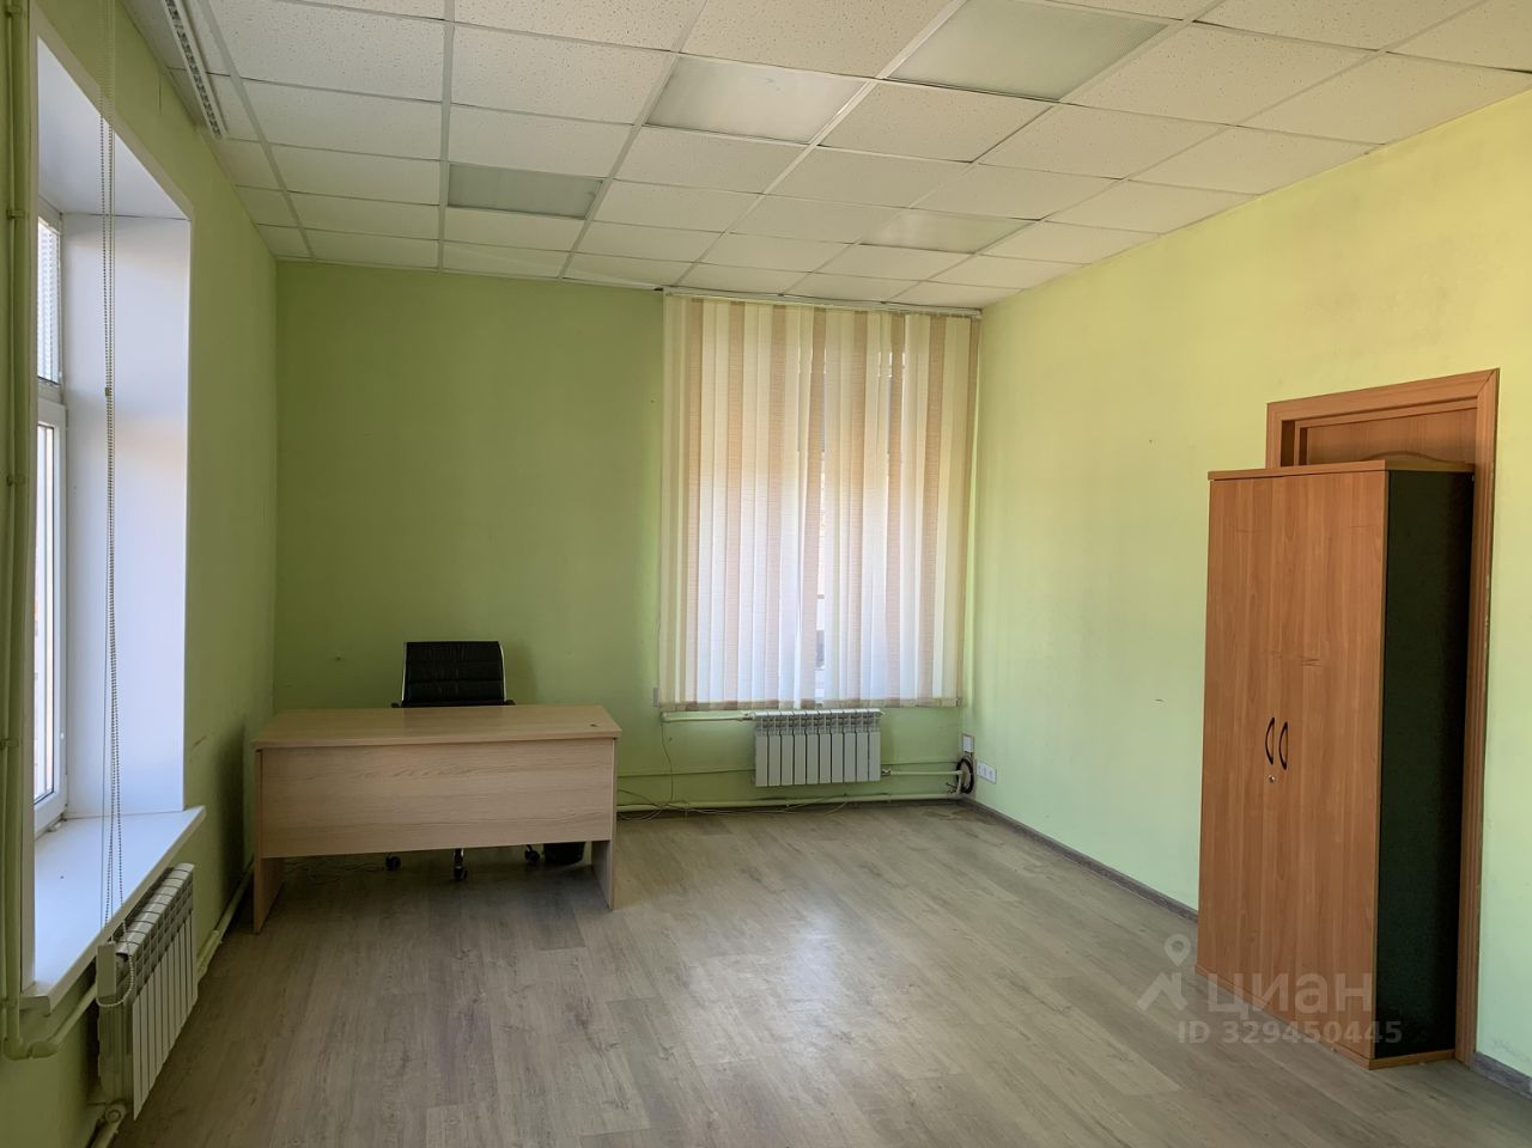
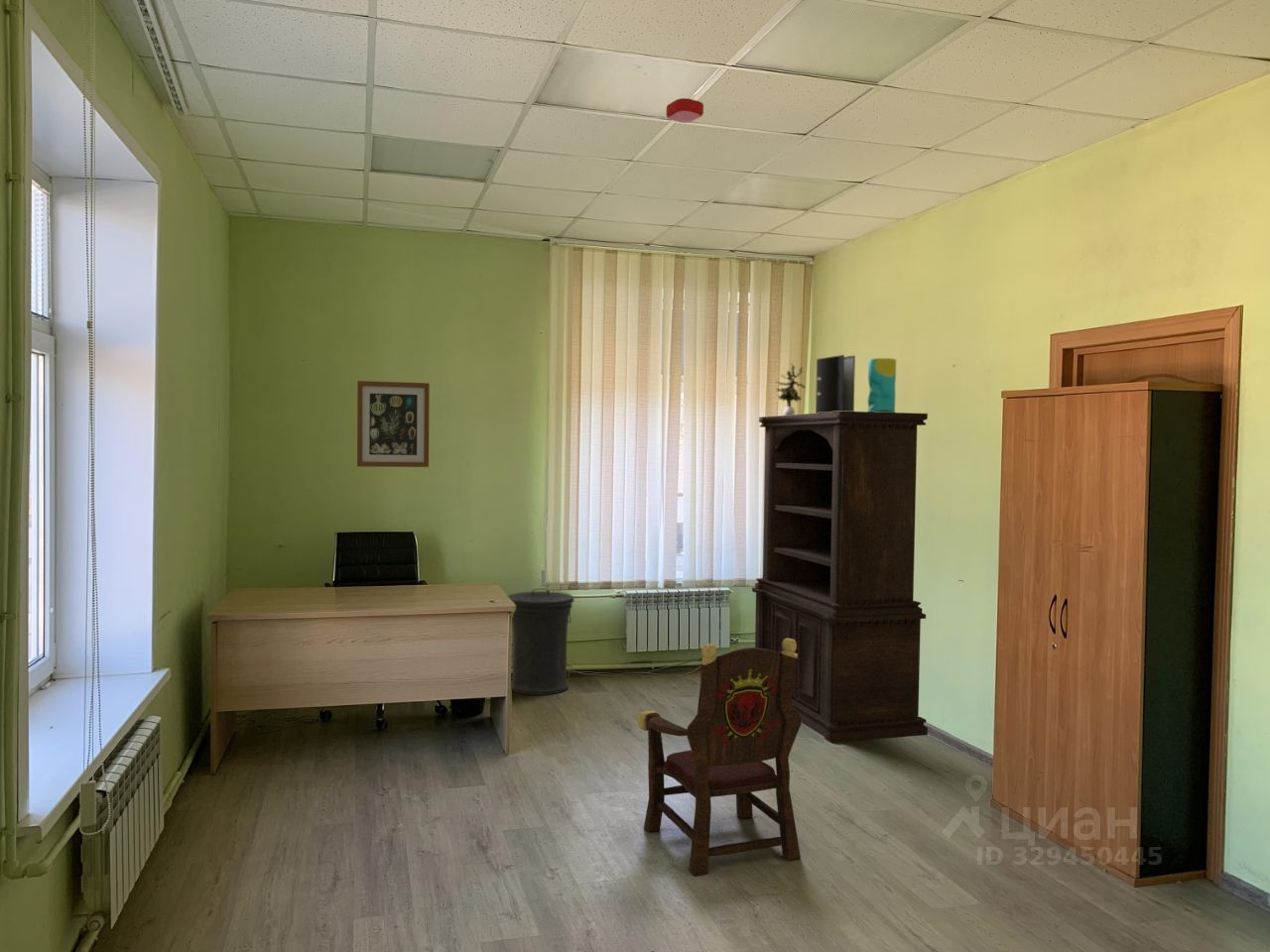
+ trash can [507,588,575,696]
+ wall art [356,380,431,468]
+ armchair [637,638,803,877]
+ decorative vase [867,357,897,413]
+ smoke detector [666,97,704,124]
+ potted plant [776,362,807,416]
+ binder [815,354,856,414]
+ hutch [751,411,929,744]
